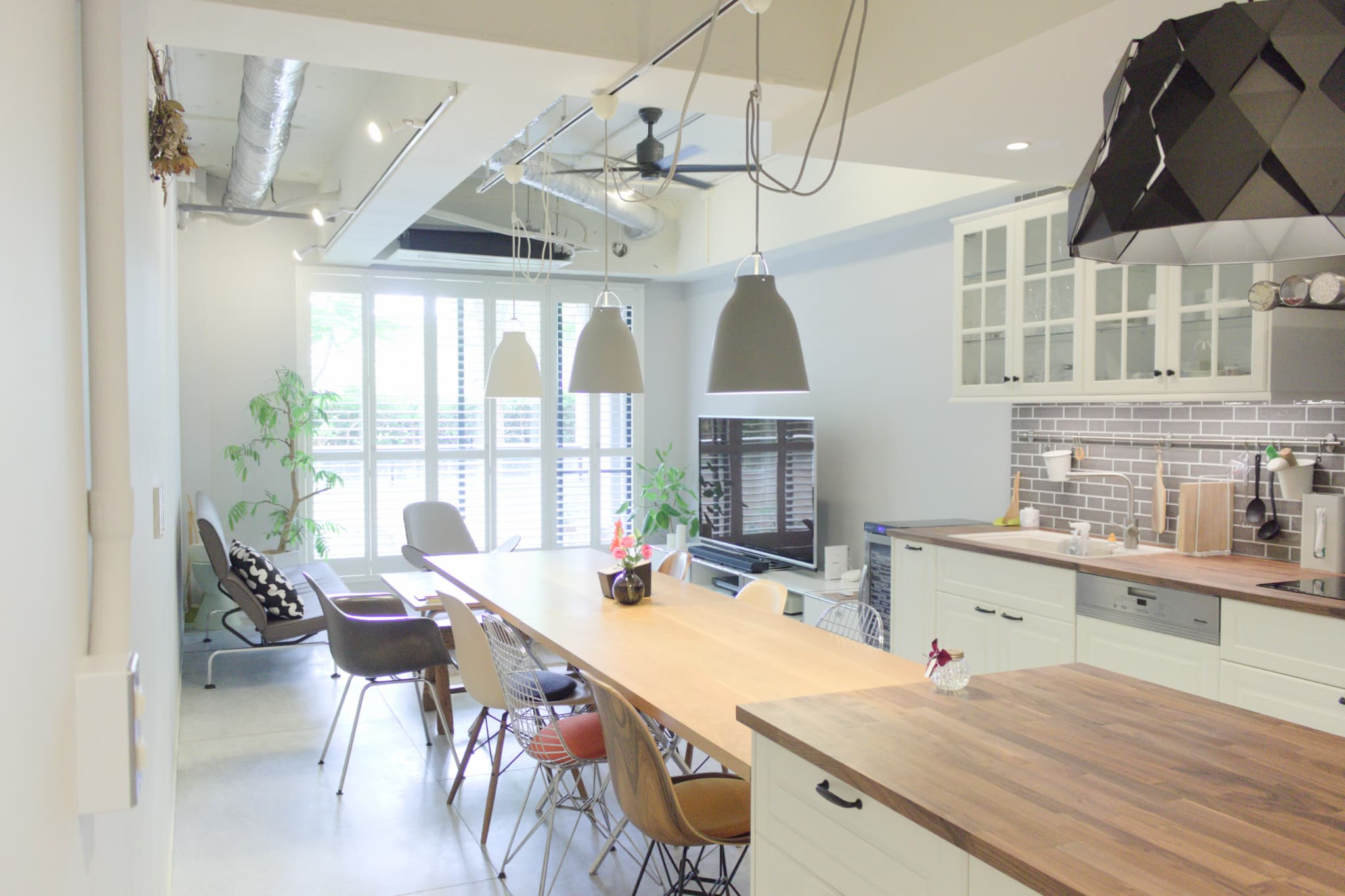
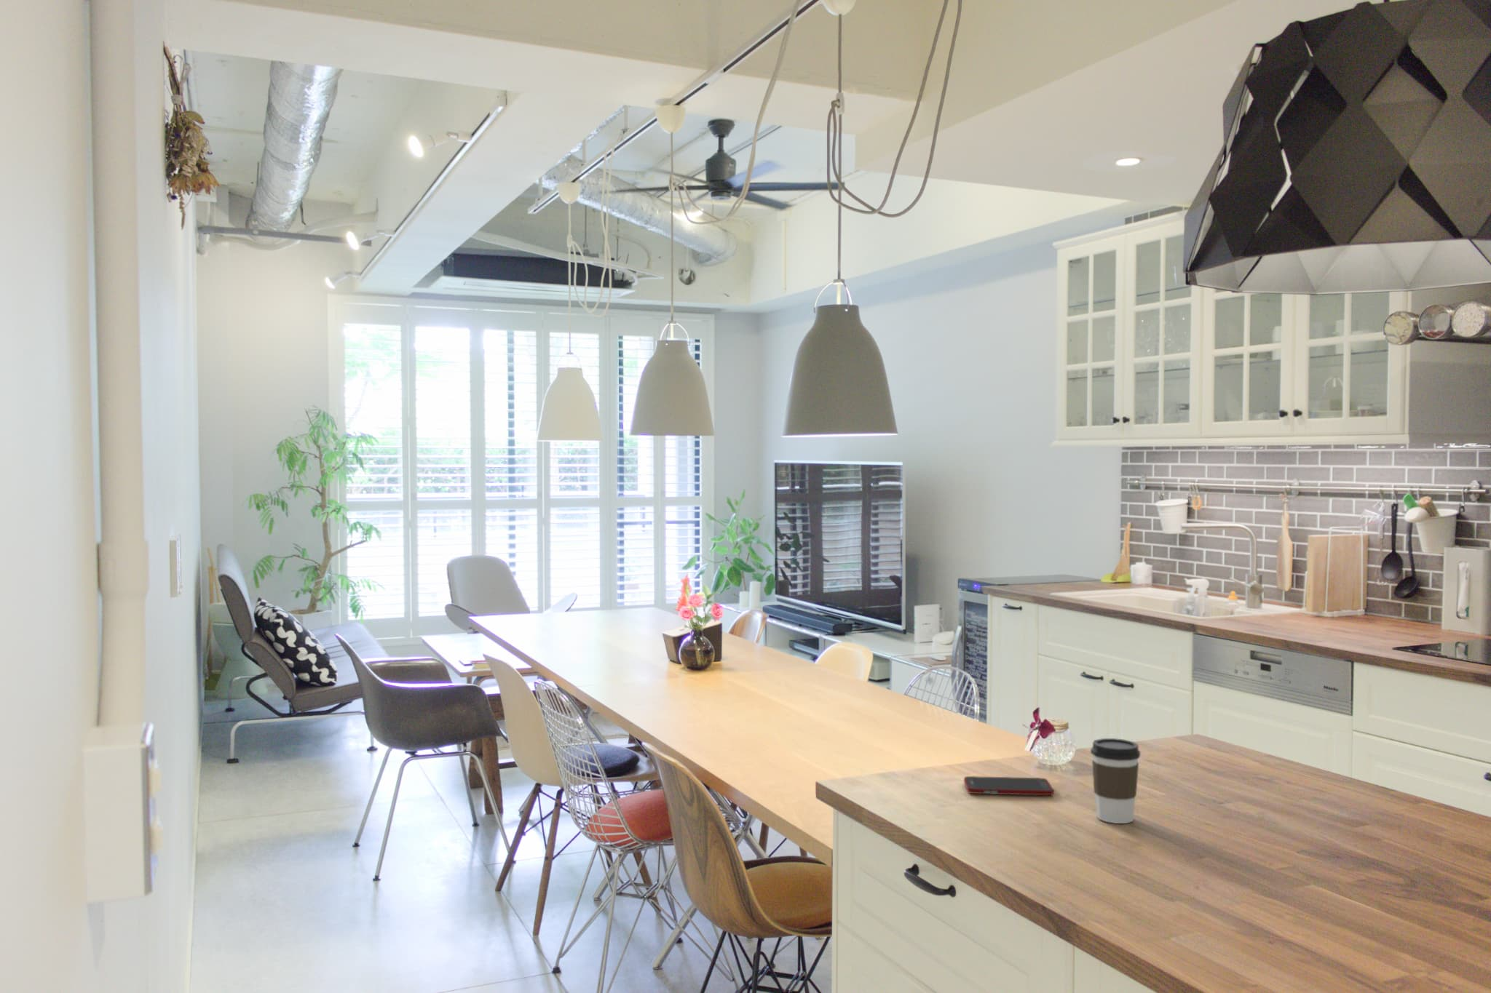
+ coffee cup [1090,738,1141,825]
+ cell phone [963,776,1054,796]
